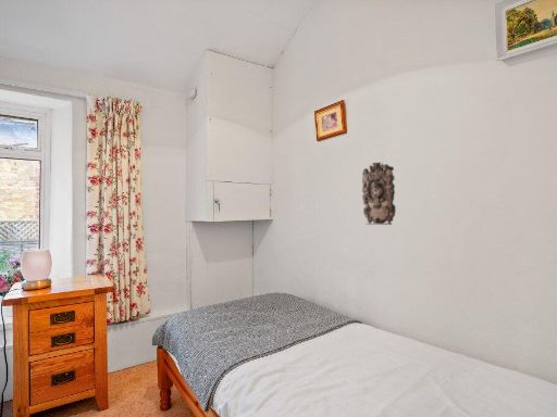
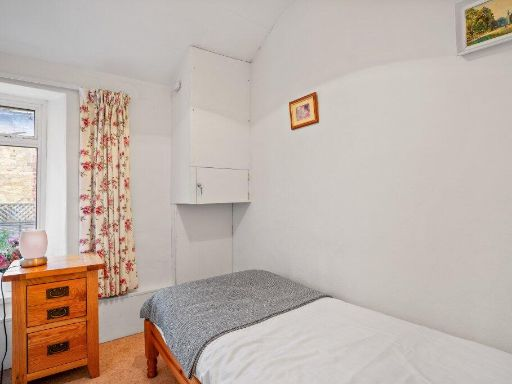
- wall ornament [361,162,397,226]
